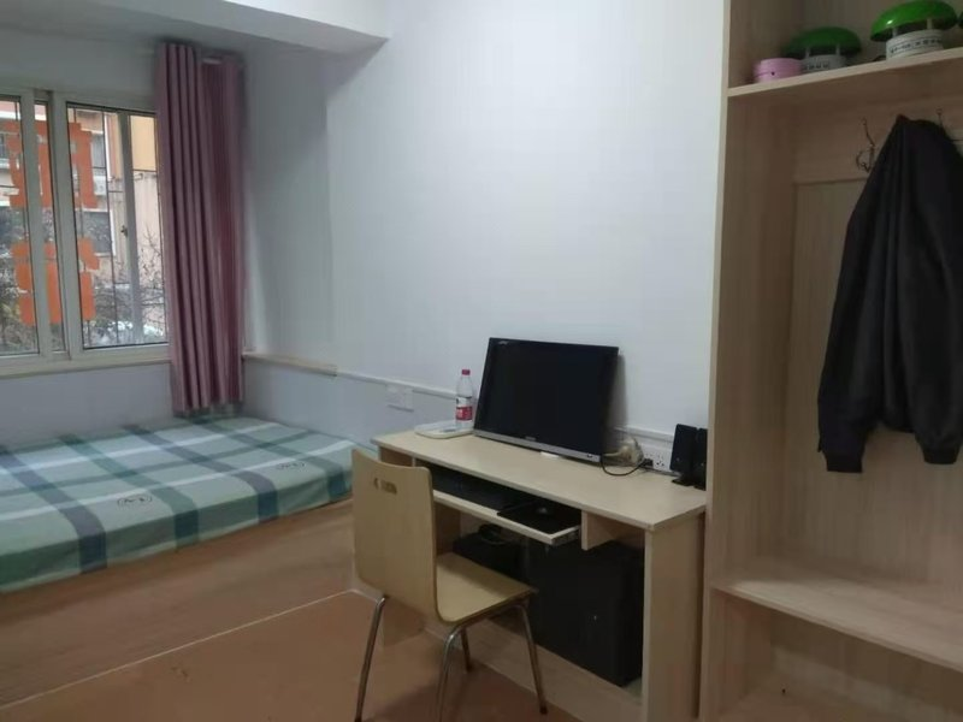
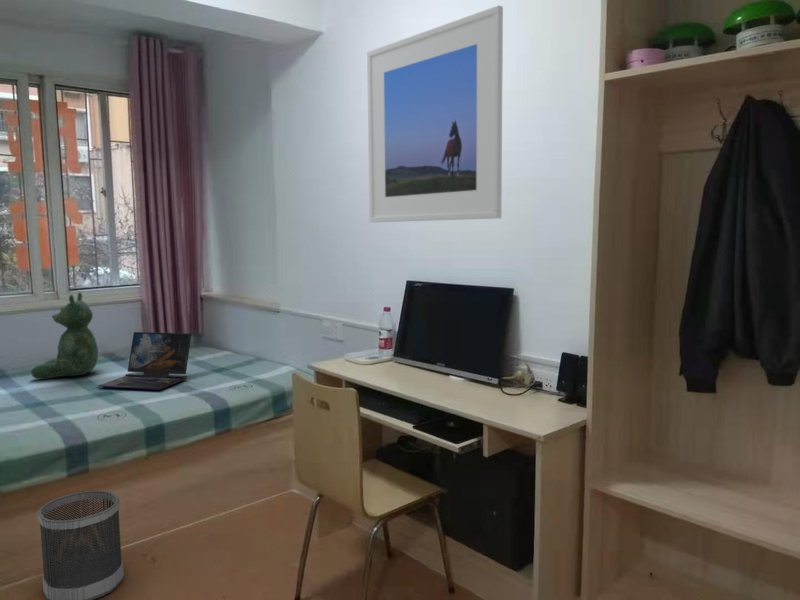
+ wastebasket [37,490,125,600]
+ teddy bear [30,291,99,380]
+ laptop [97,331,192,391]
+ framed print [366,4,504,223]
